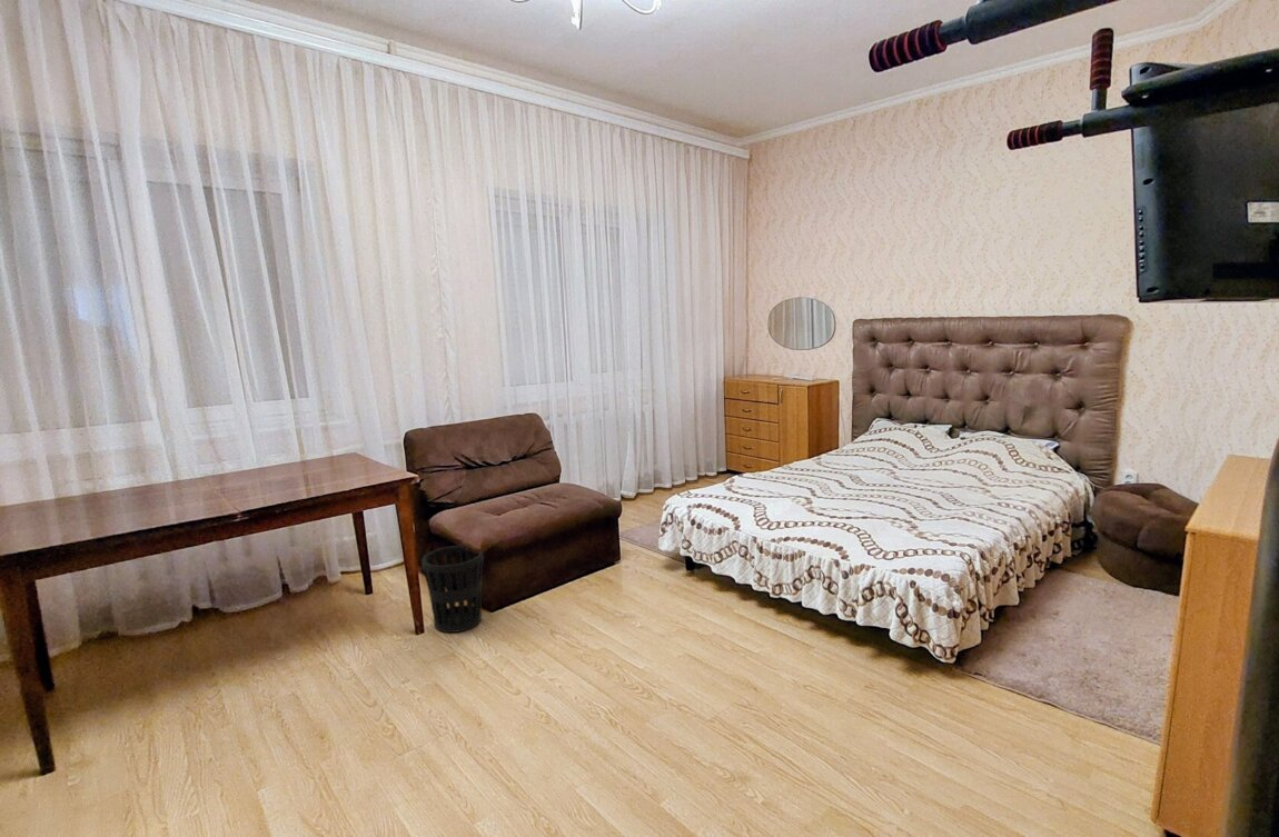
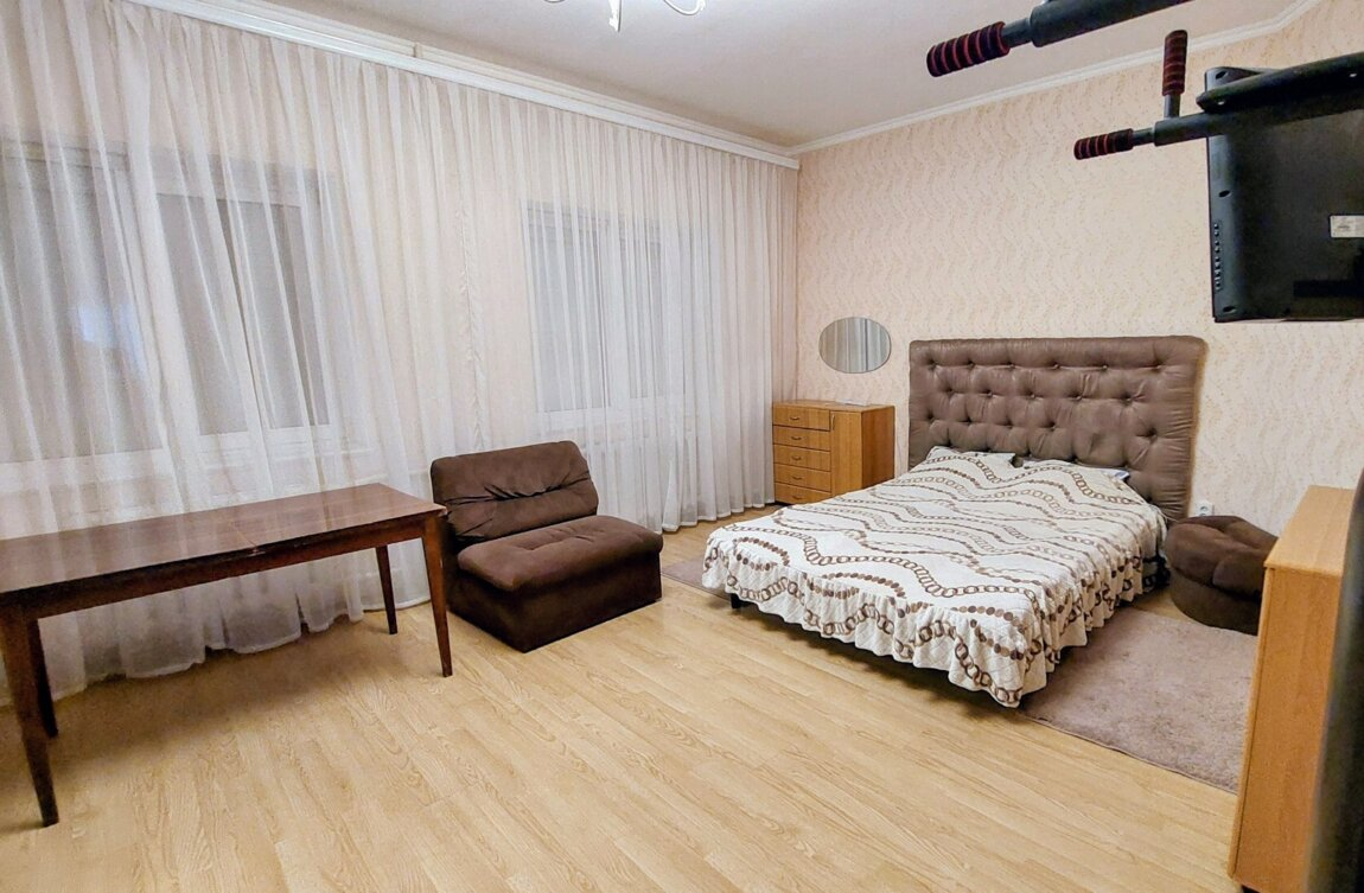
- wastebasket [420,545,485,634]
